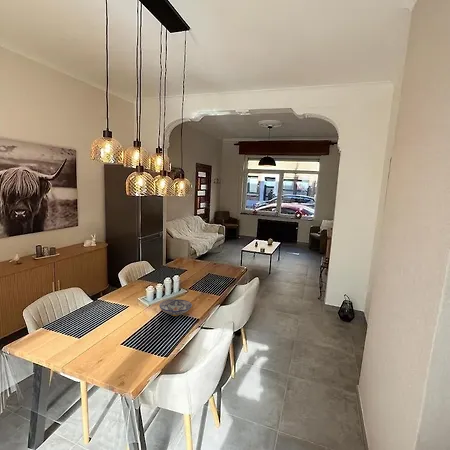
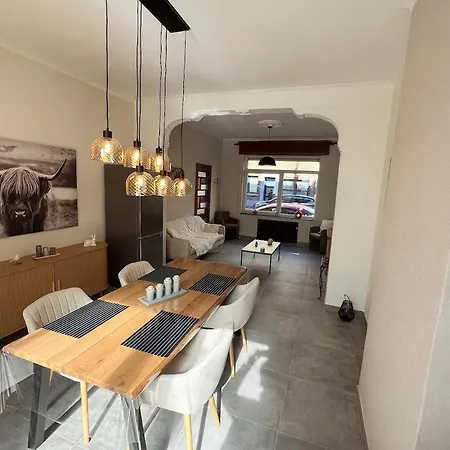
- bowl [158,298,193,317]
